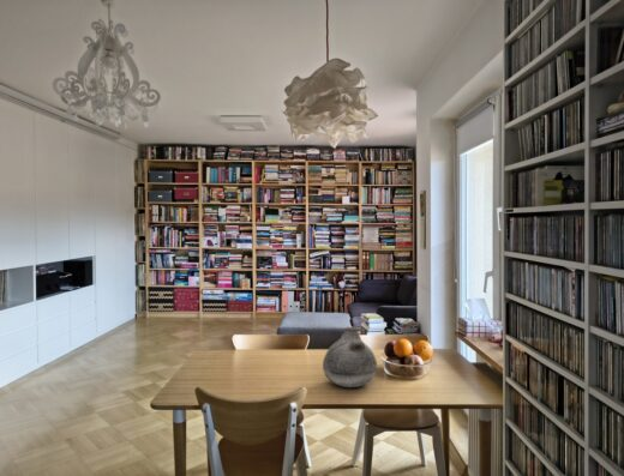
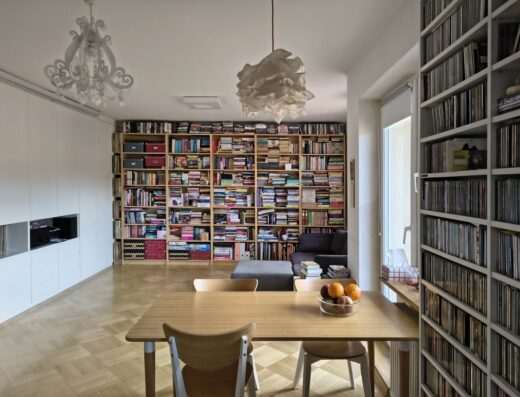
- vase [322,326,378,388]
